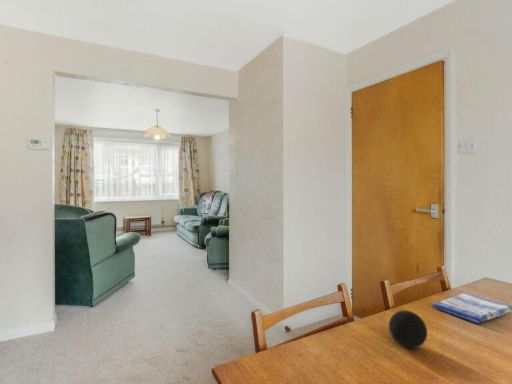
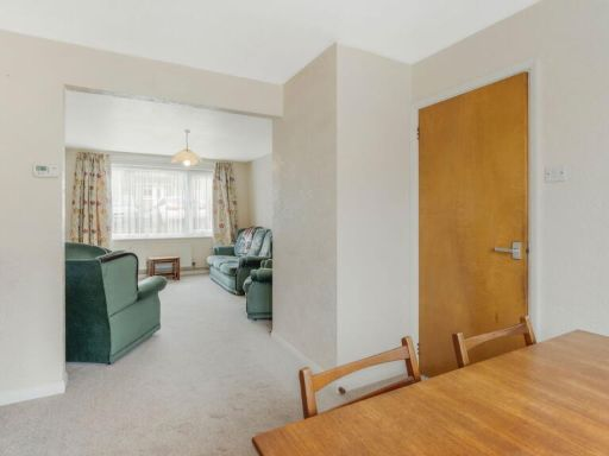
- decorative ball [388,309,428,349]
- dish towel [431,292,512,325]
